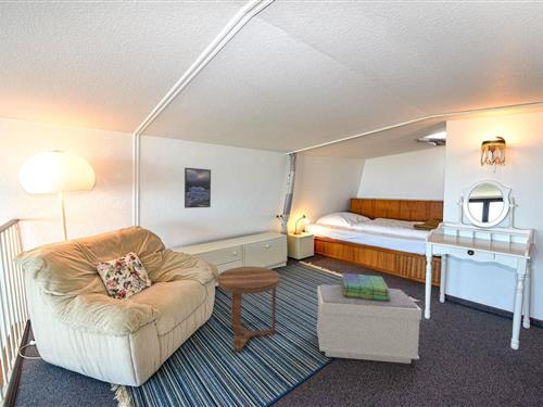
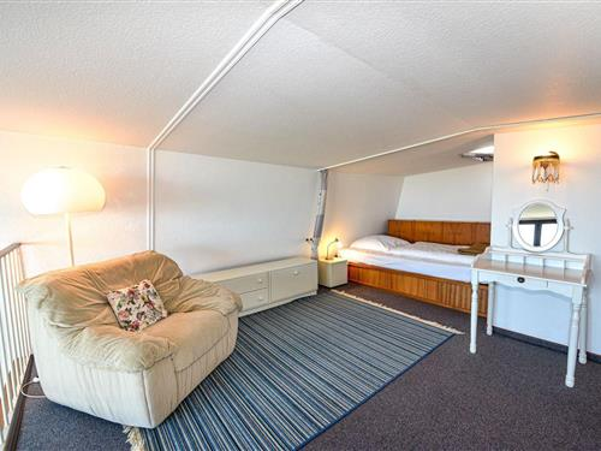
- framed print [184,167,212,209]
- stack of books [339,272,391,302]
- side table [217,266,281,353]
- bench [315,283,422,365]
